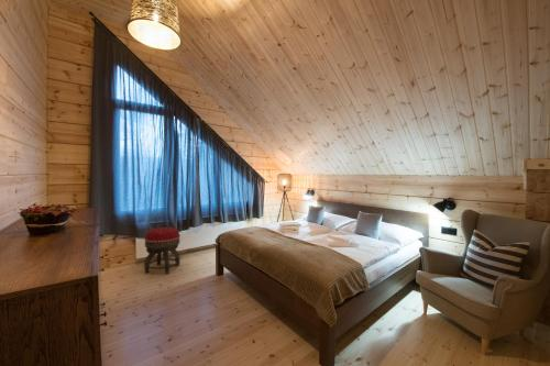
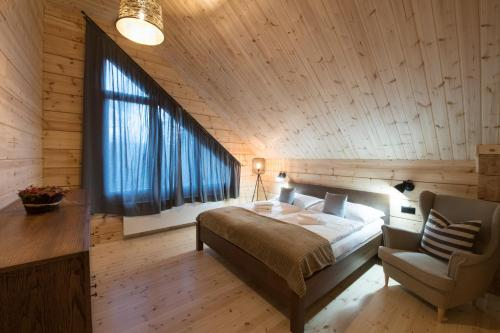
- footstool [143,226,182,275]
